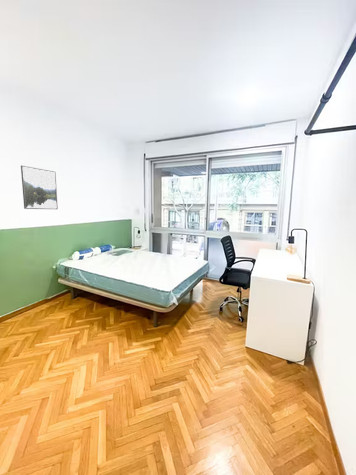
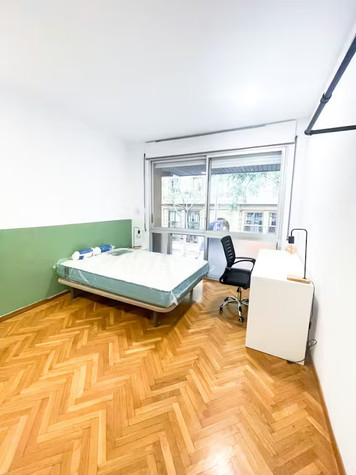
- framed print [20,165,59,210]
